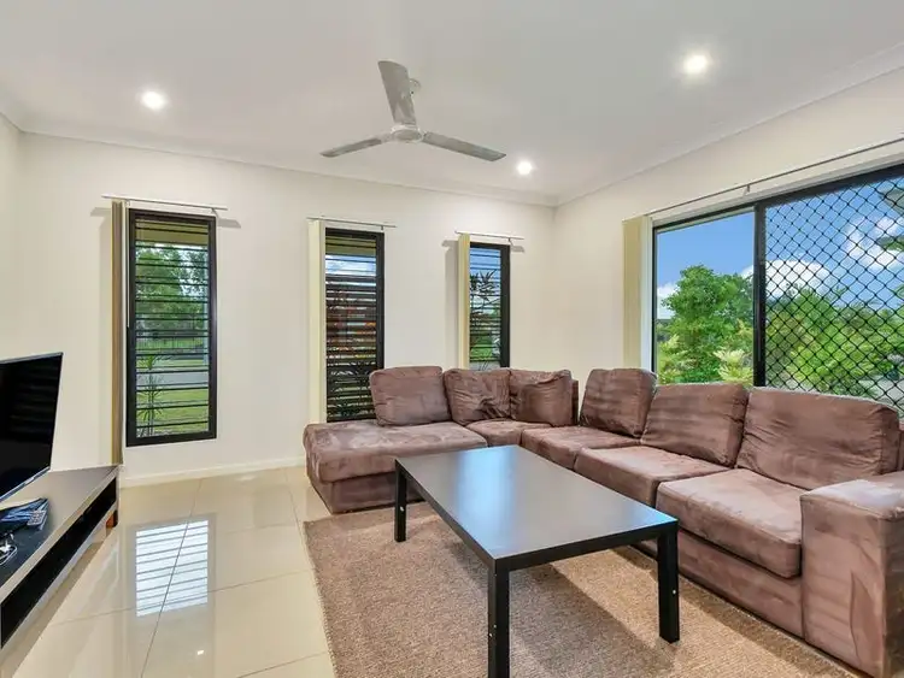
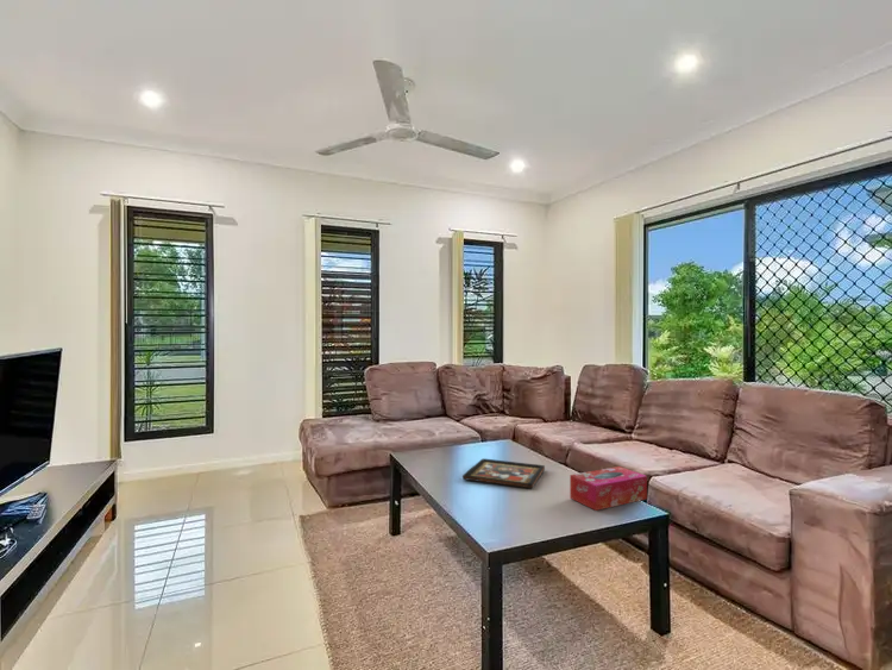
+ tissue box [569,465,648,512]
+ decorative tray [461,457,546,489]
